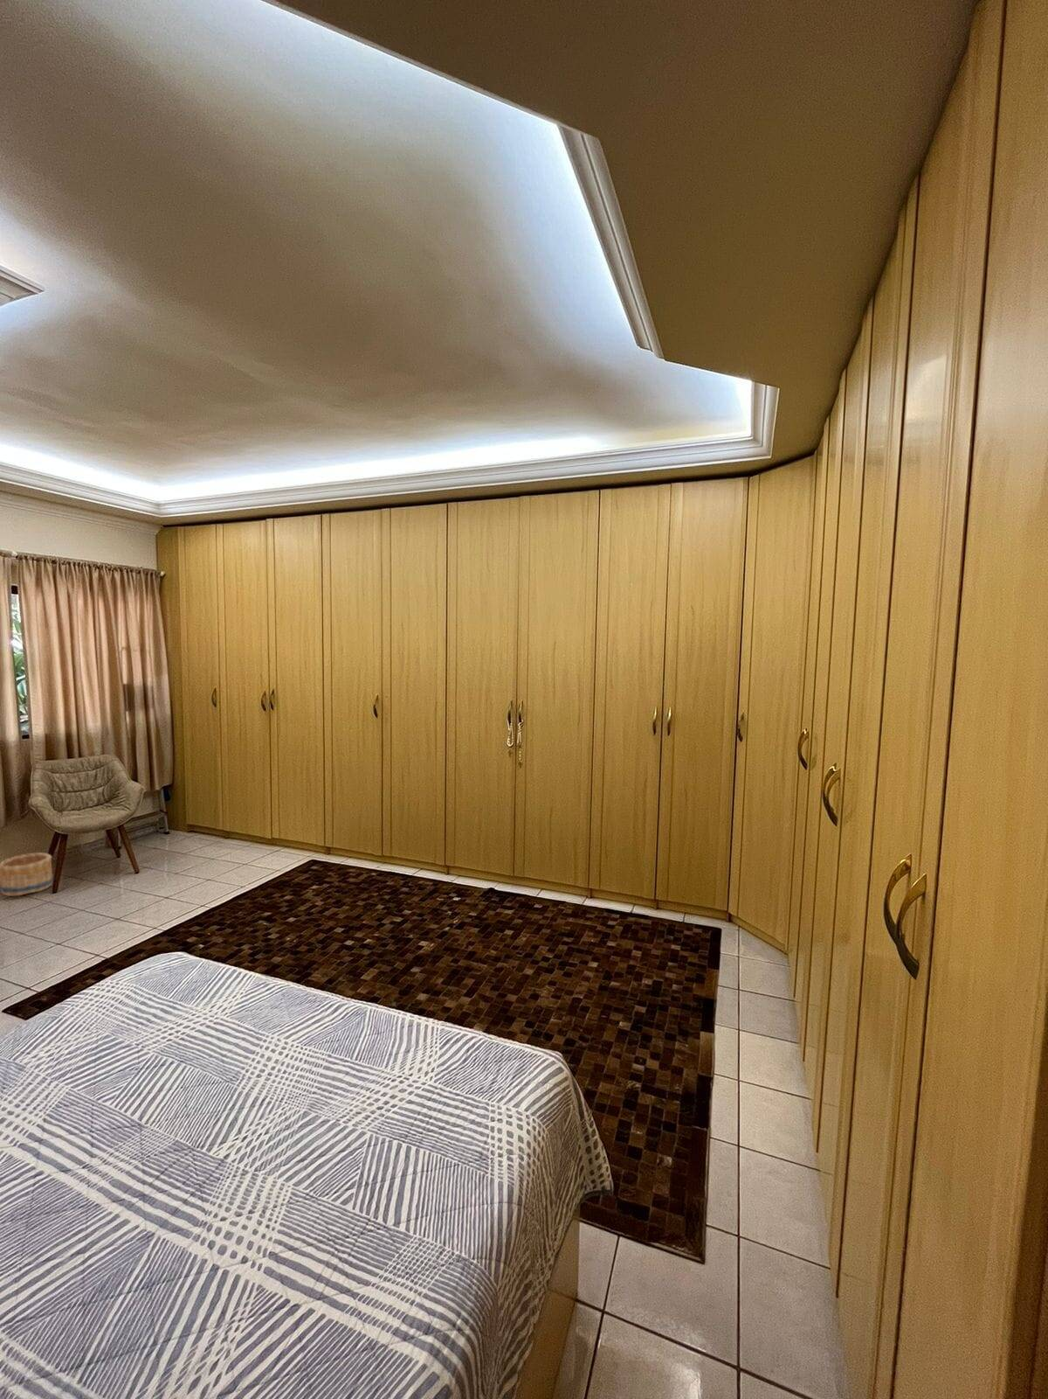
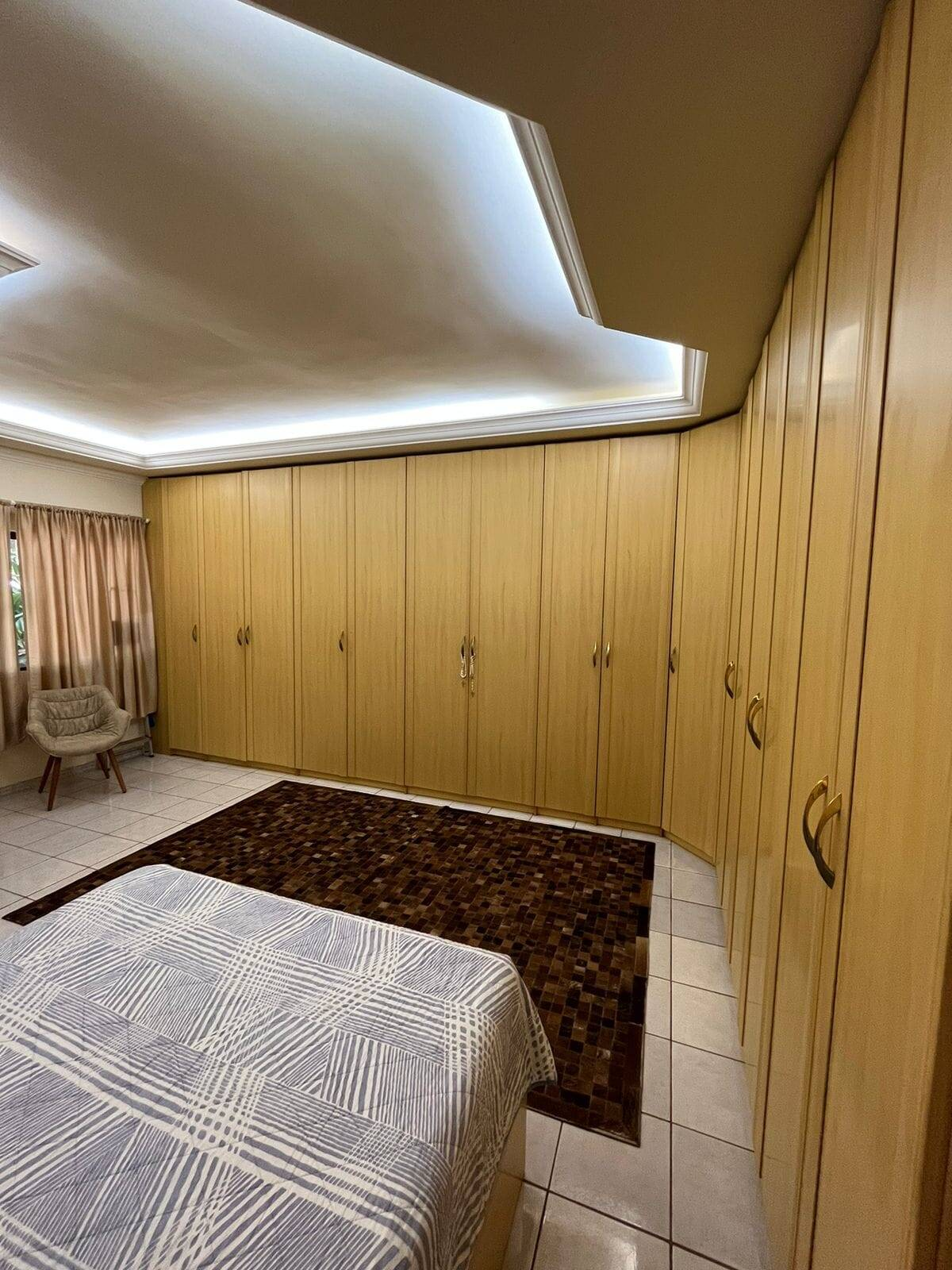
- basket [0,852,53,897]
